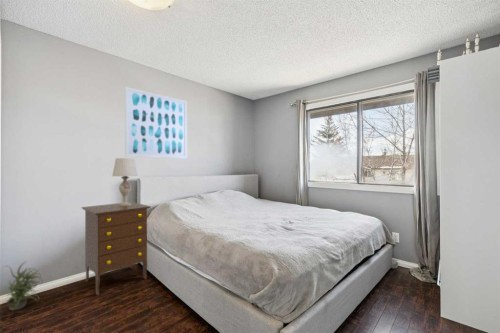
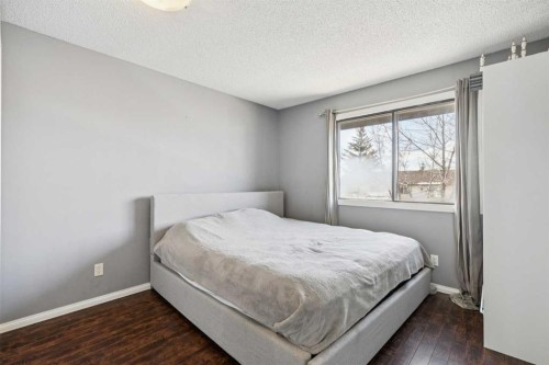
- potted plant [1,260,43,312]
- table lamp [111,157,139,206]
- dresser [81,201,152,297]
- wall art [124,86,188,159]
